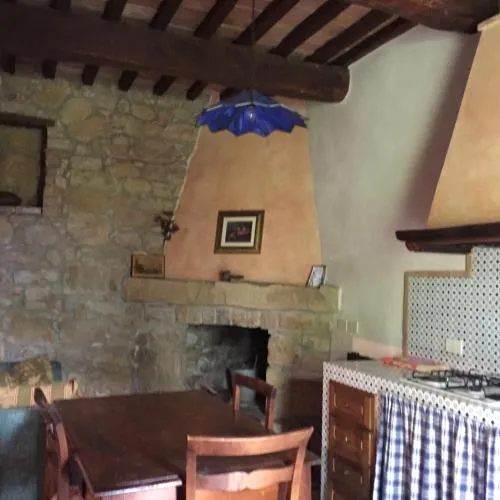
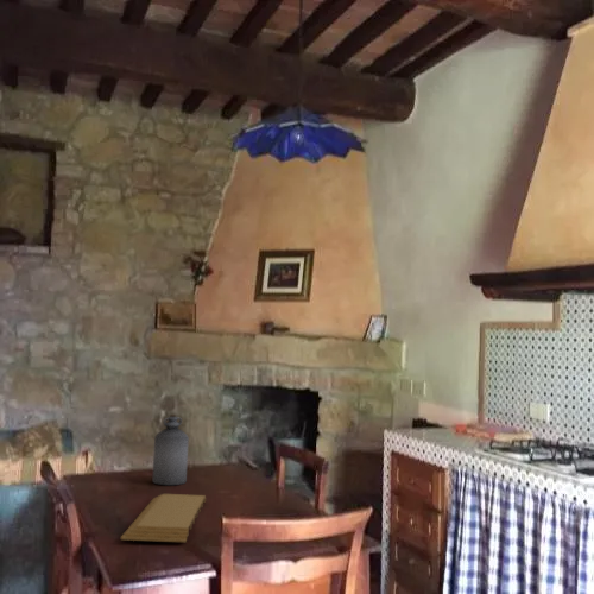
+ cutting board [120,493,207,543]
+ bottle [151,413,190,486]
